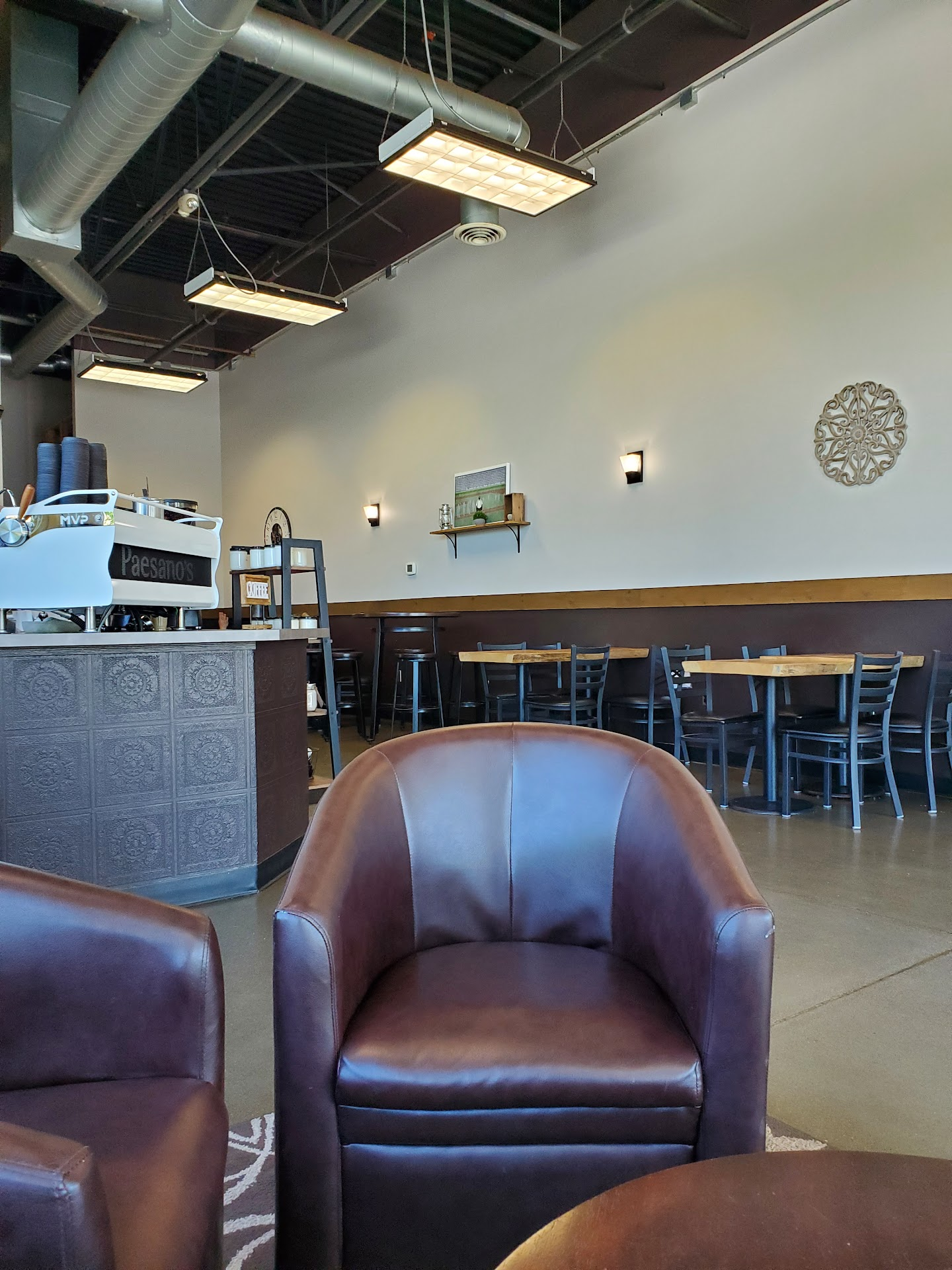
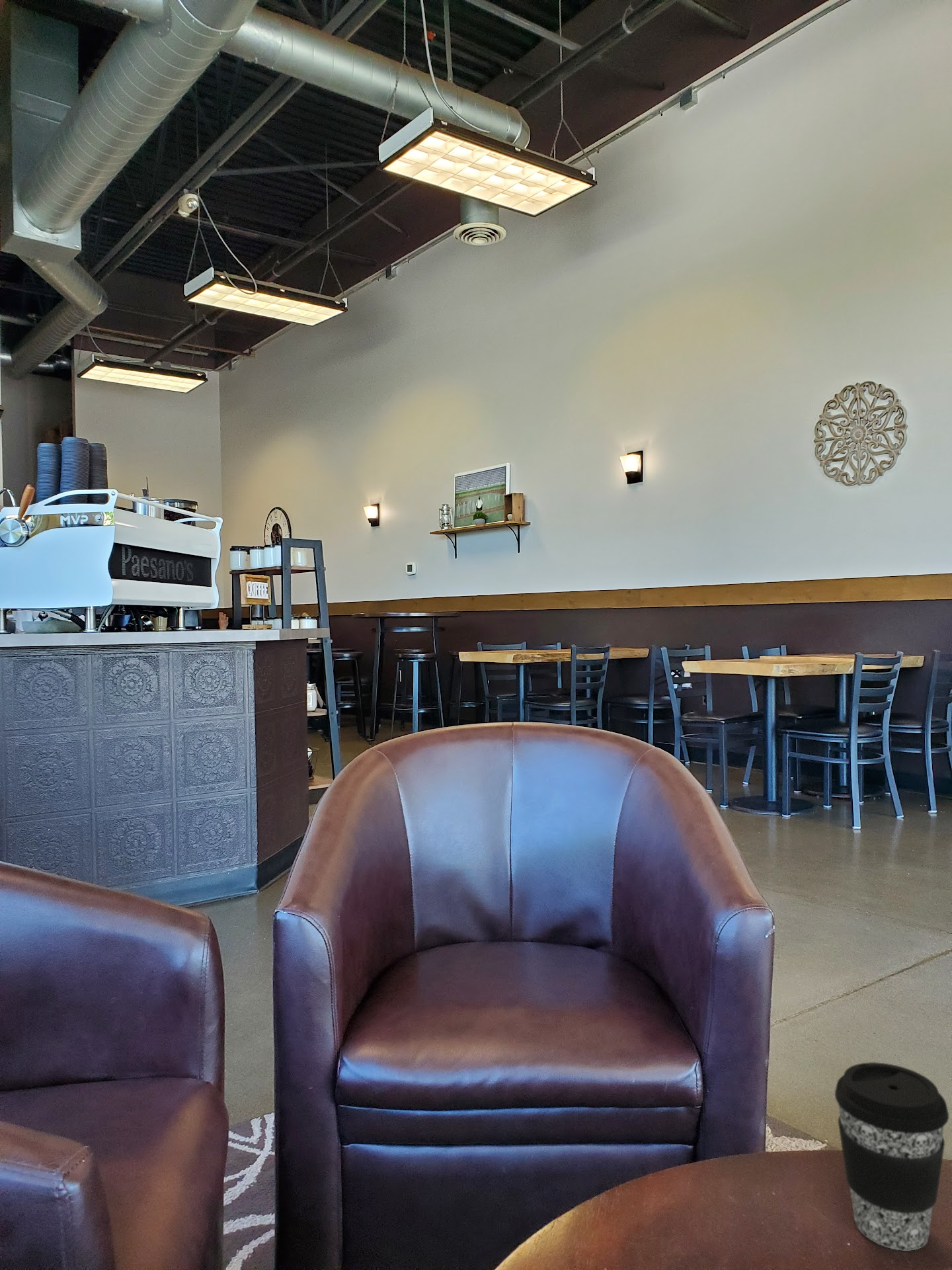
+ coffee cup [834,1062,949,1251]
